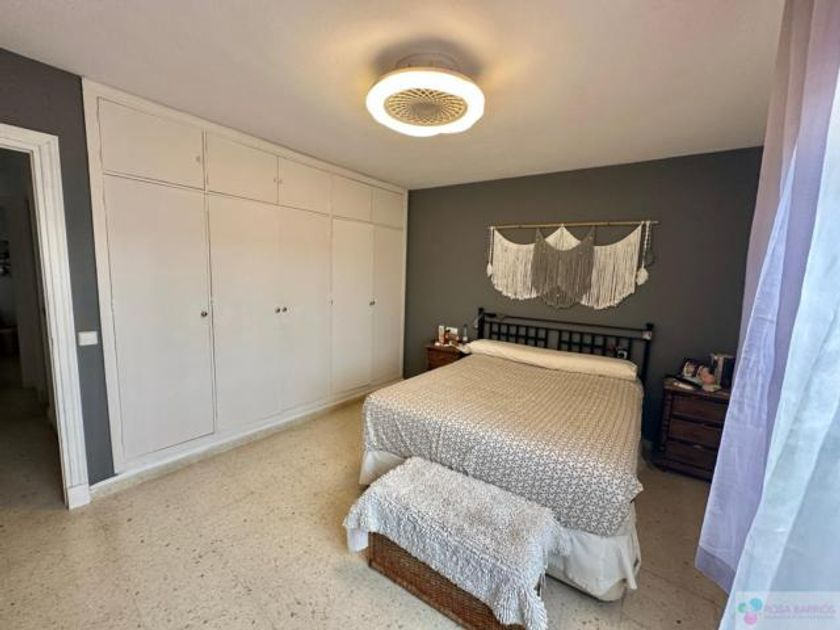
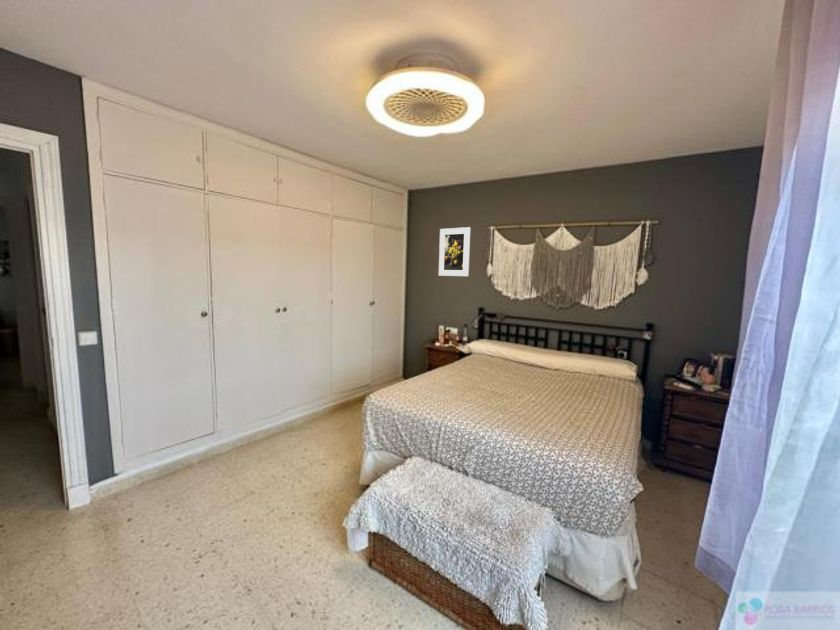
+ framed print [438,226,471,277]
